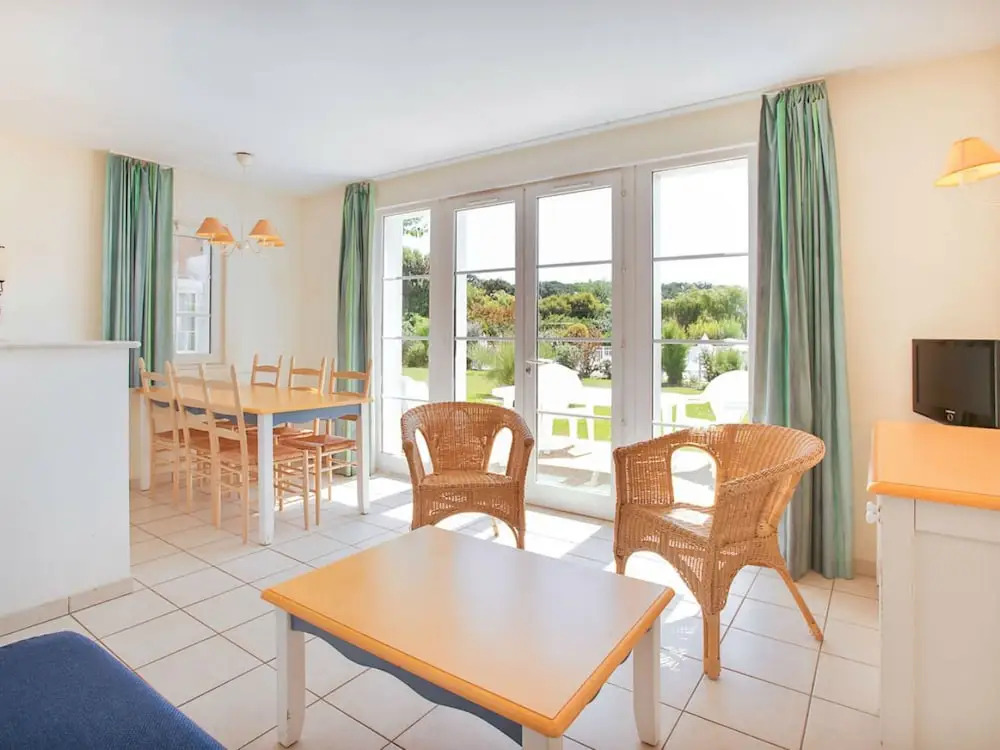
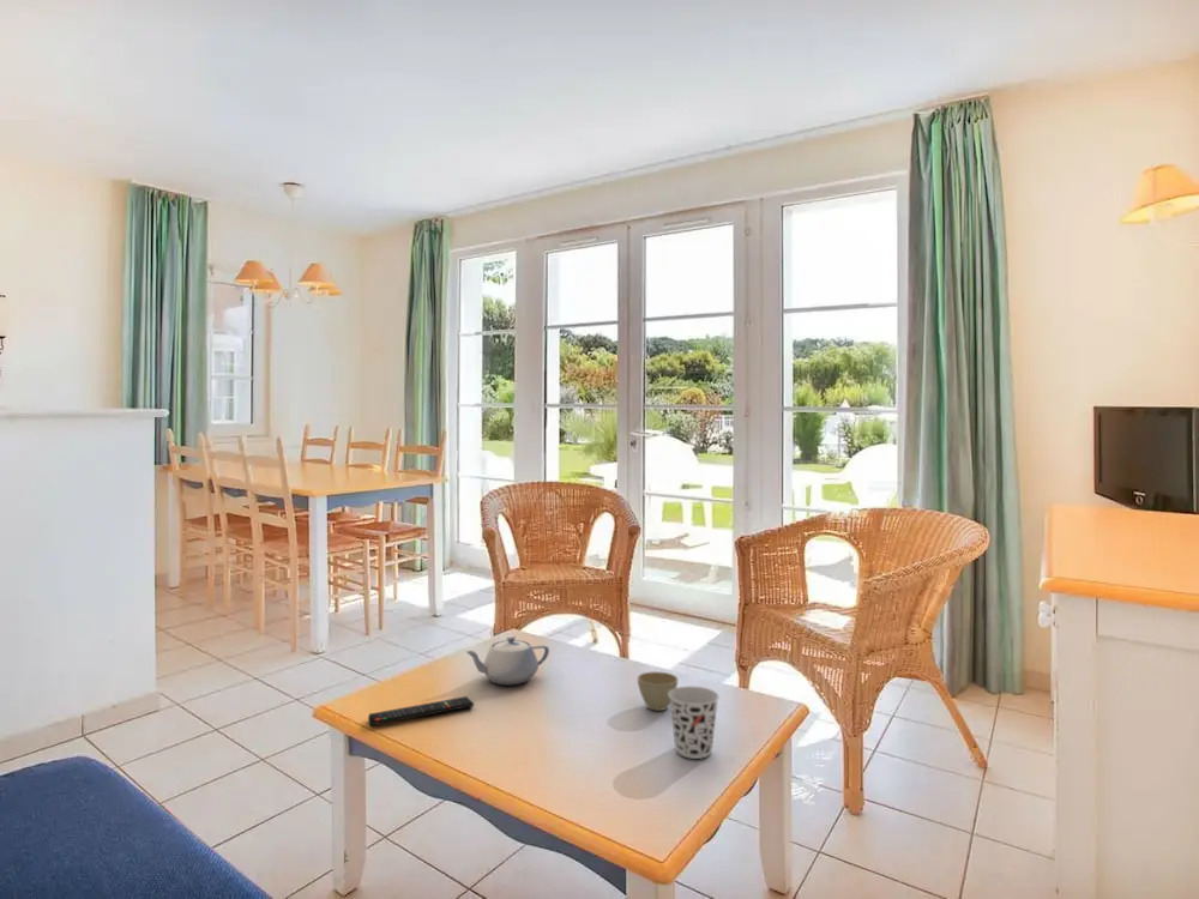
+ teapot [464,634,550,686]
+ flower pot [637,670,680,712]
+ remote control [367,695,475,726]
+ cup [669,686,721,760]
